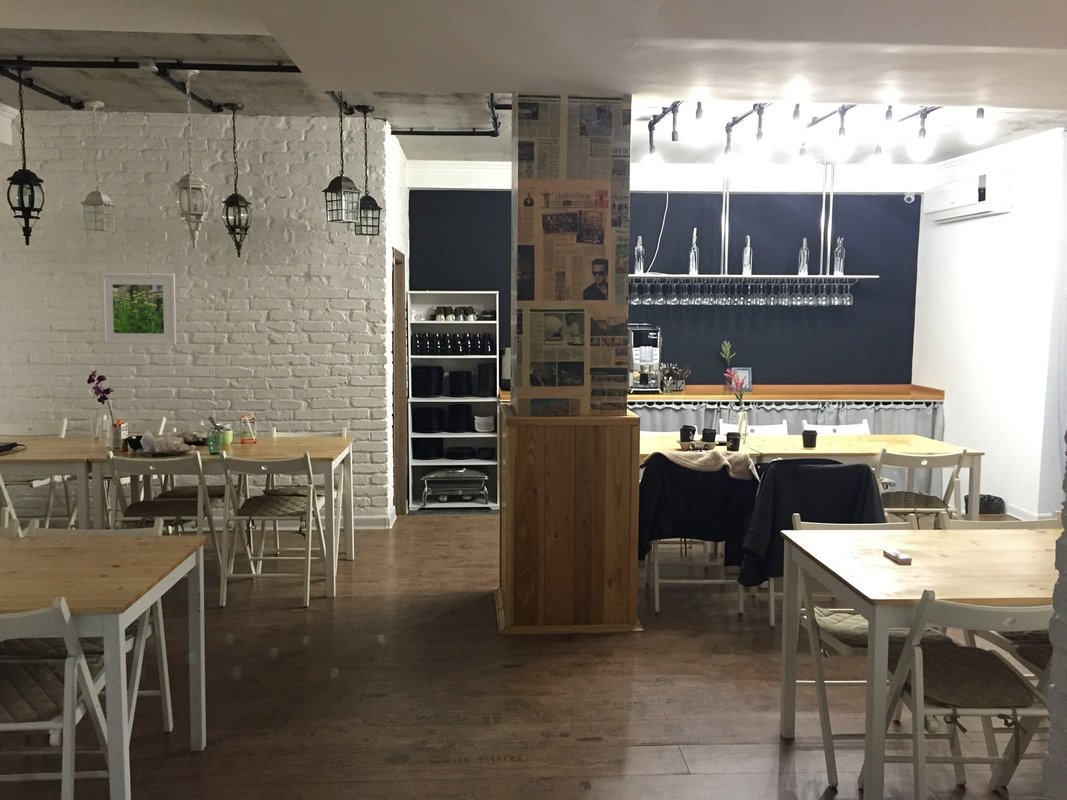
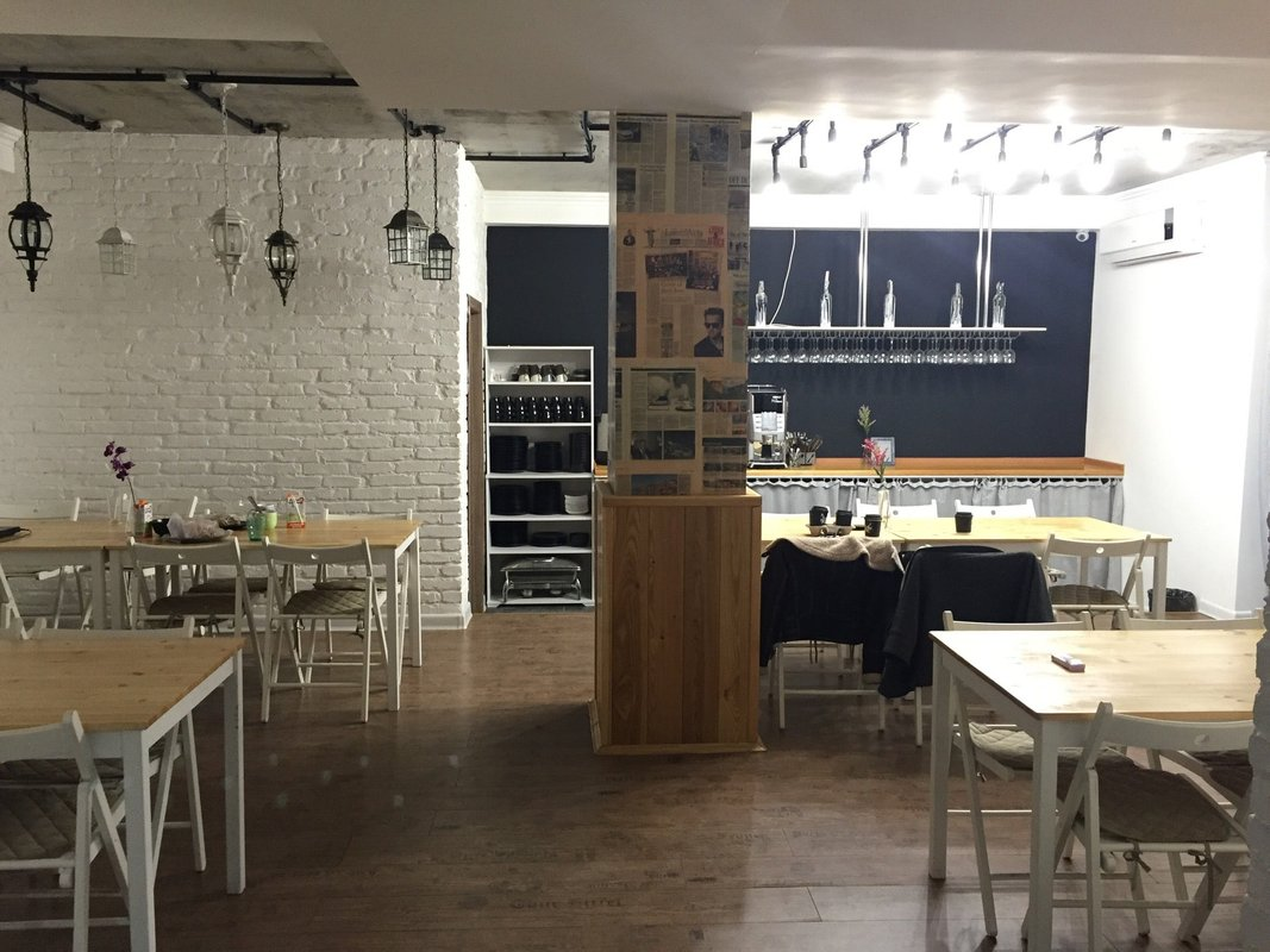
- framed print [100,272,177,346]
